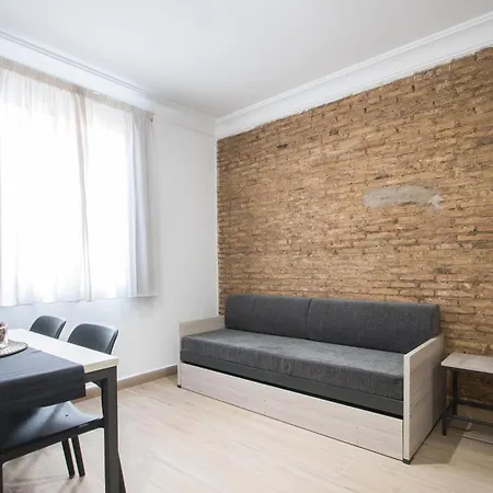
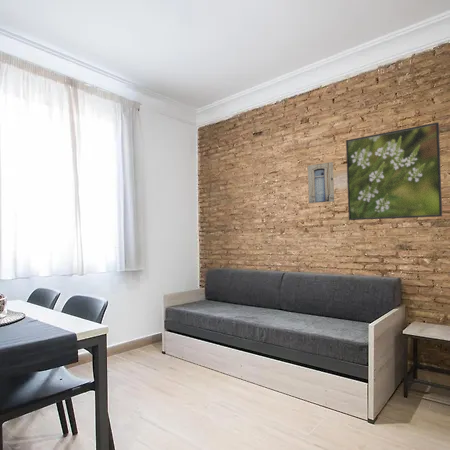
+ wall art [307,161,335,204]
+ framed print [345,121,443,221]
